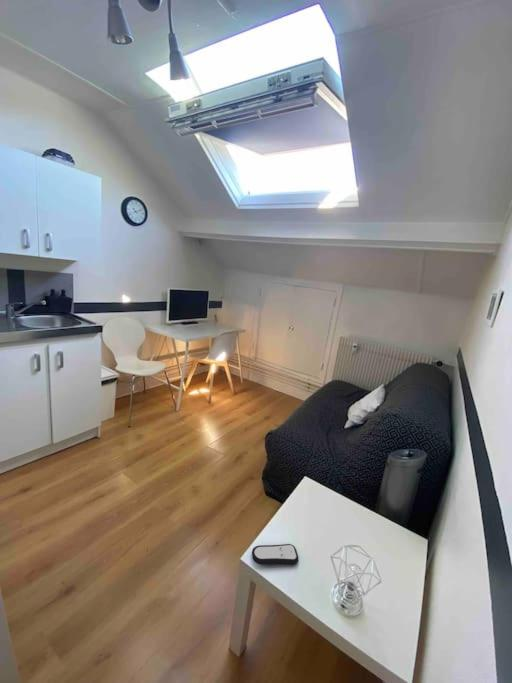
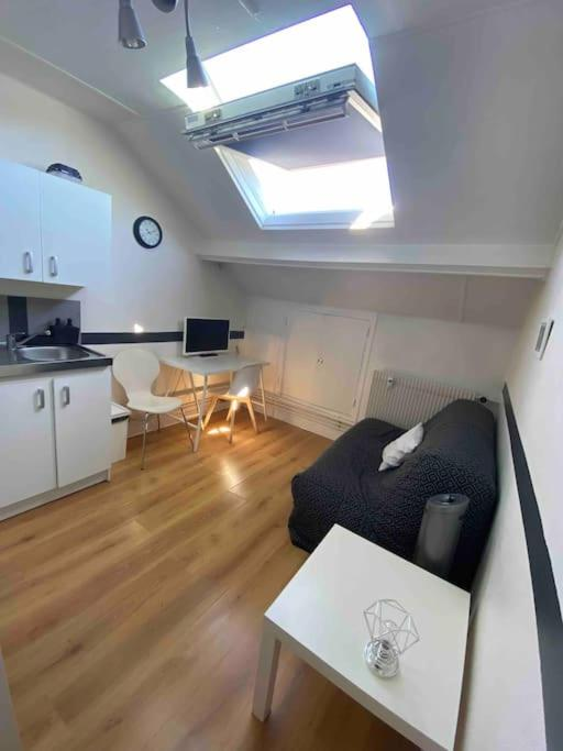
- remote control [251,543,299,566]
